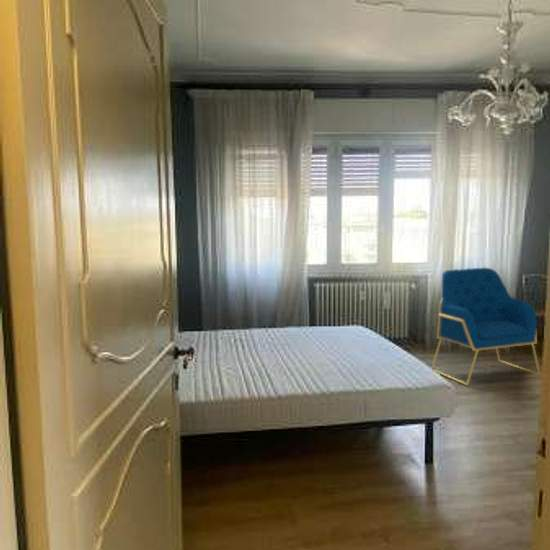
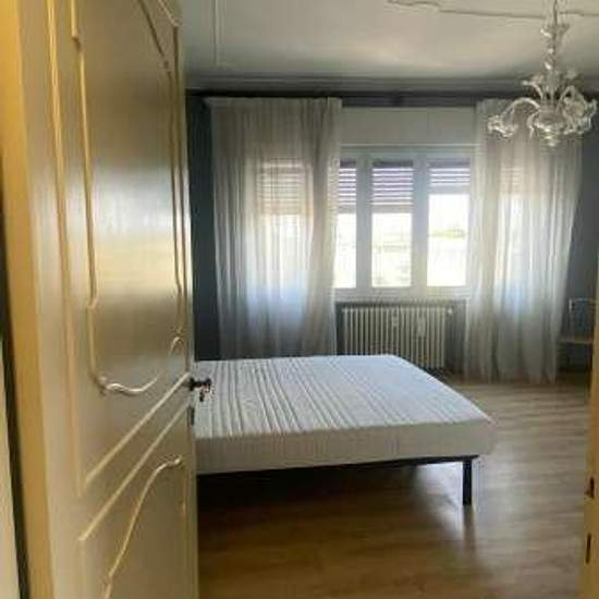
- armchair [431,267,541,387]
